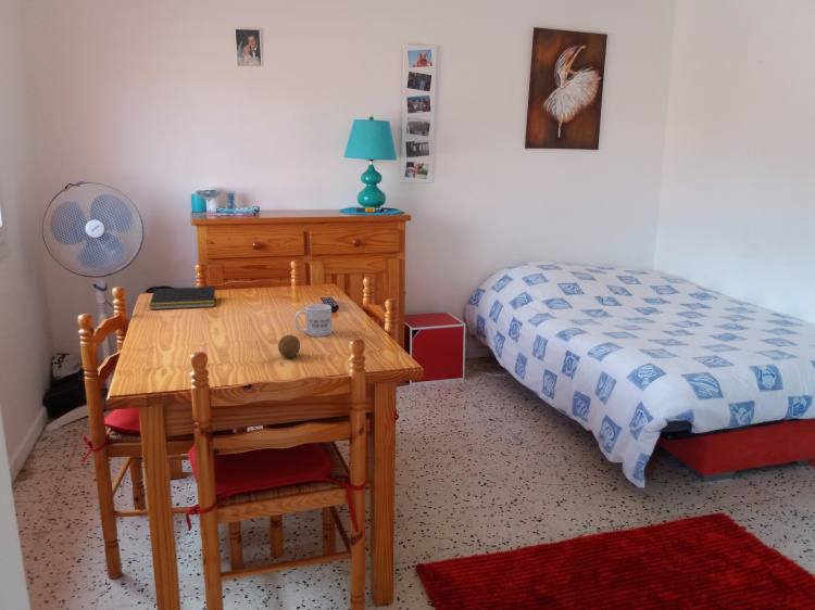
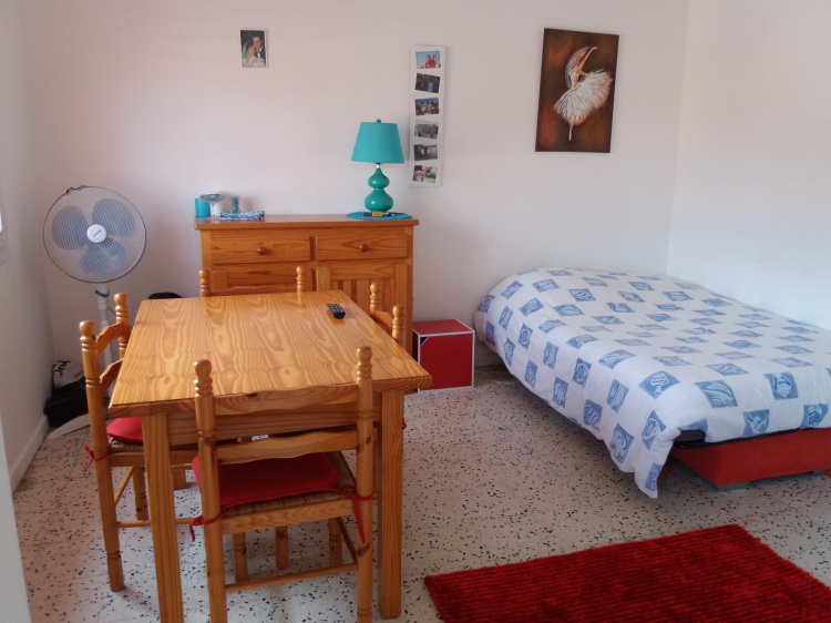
- notepad [149,285,216,310]
- fruit [277,334,301,358]
- mug [293,303,333,338]
